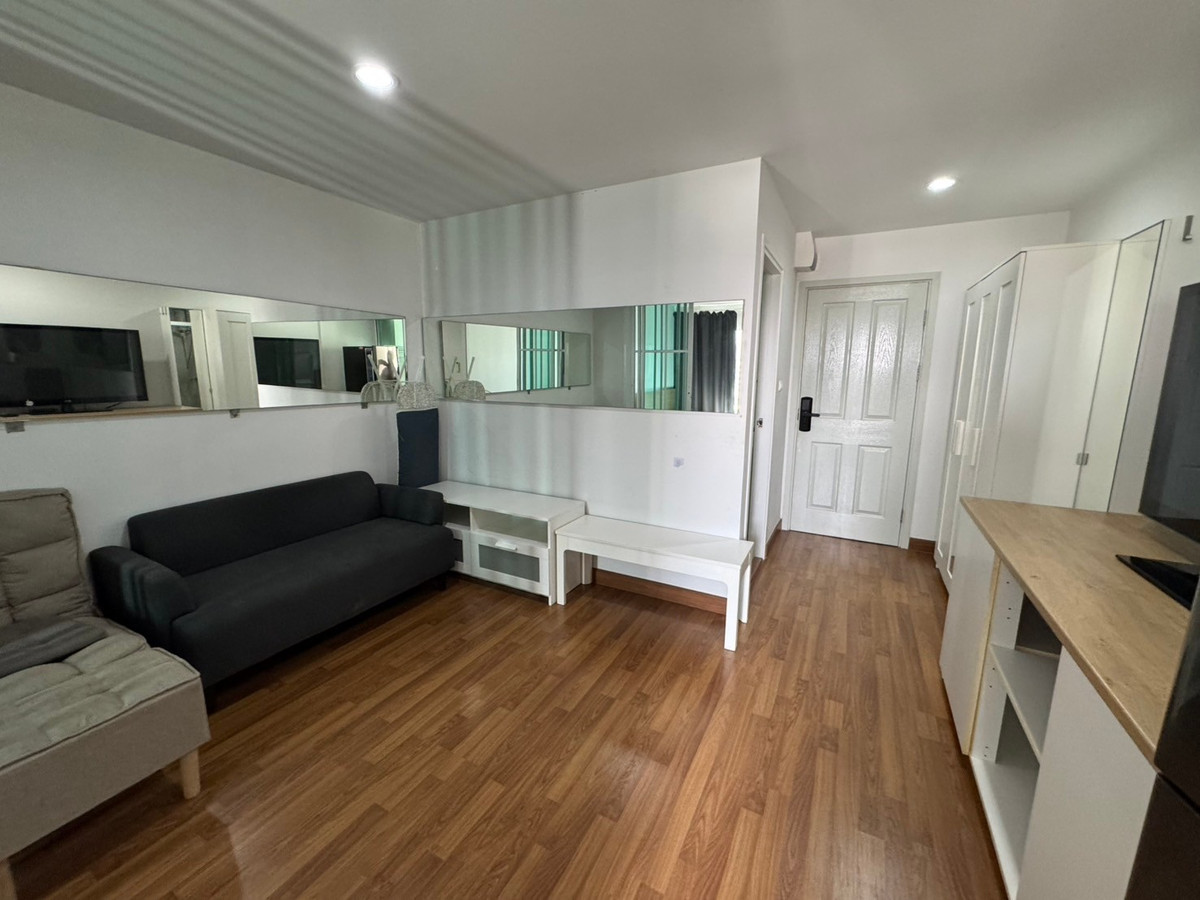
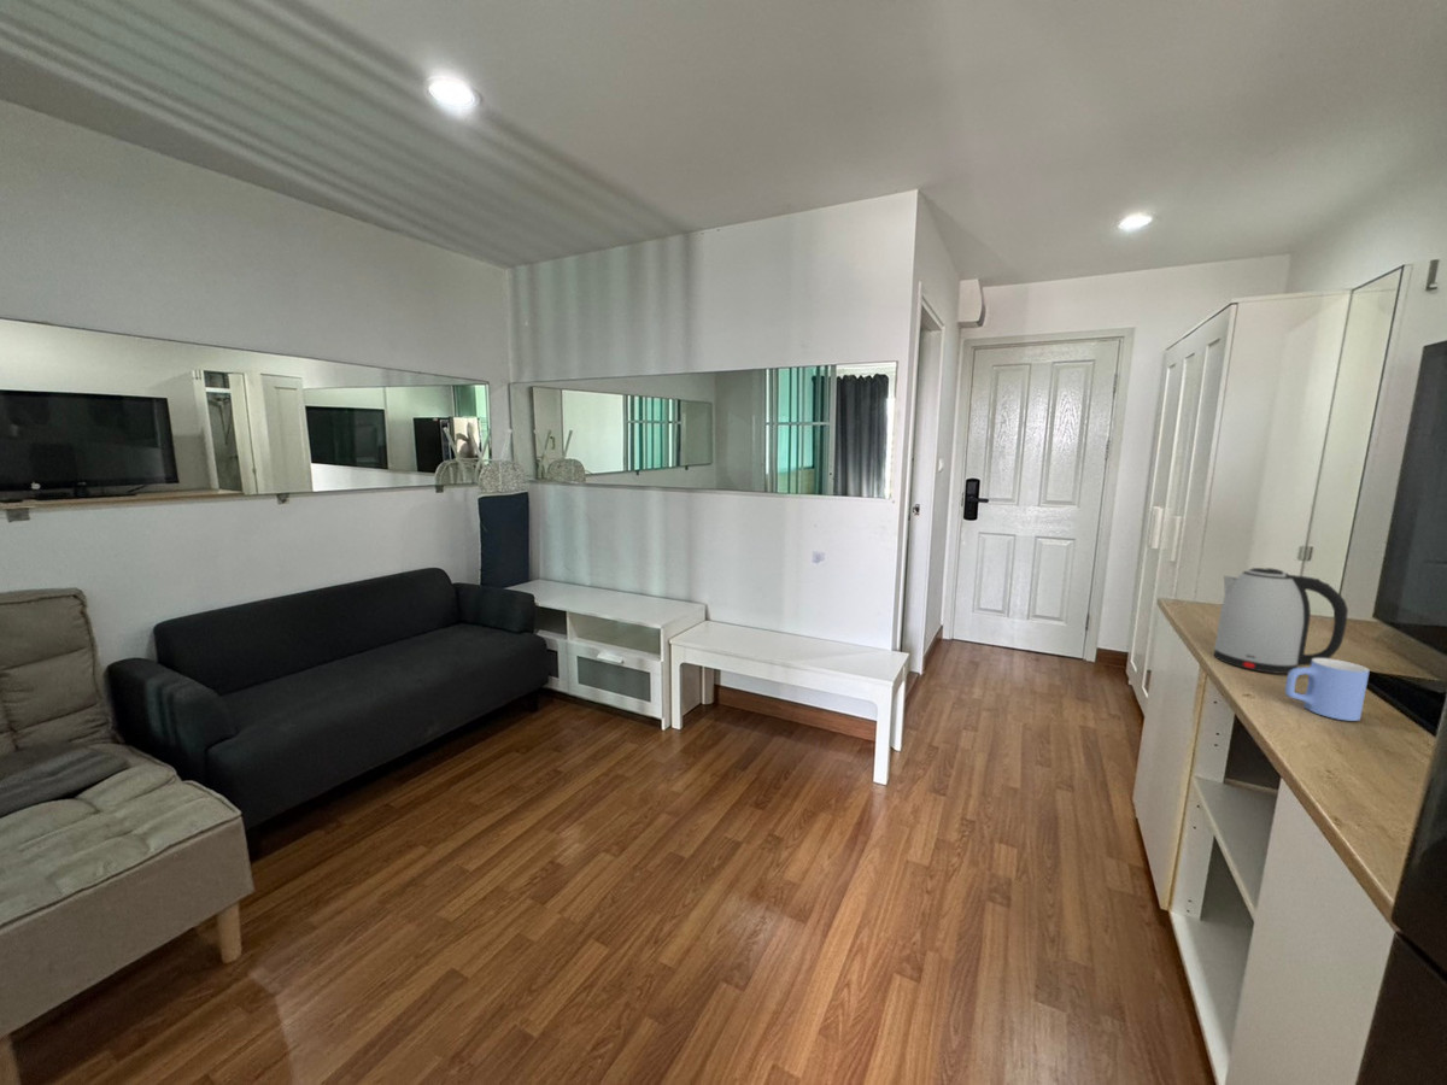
+ mug [1284,658,1371,722]
+ kettle [1213,567,1349,675]
